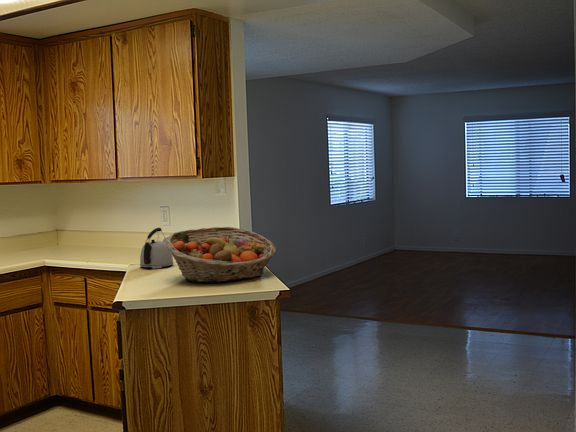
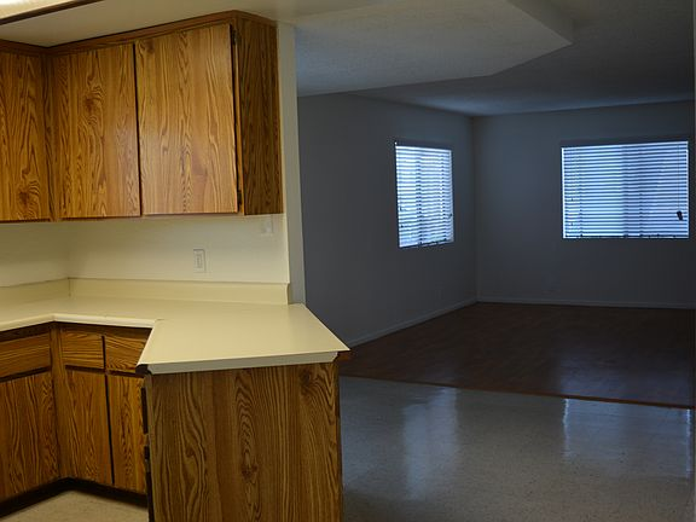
- fruit basket [165,226,277,284]
- kettle [139,227,175,270]
